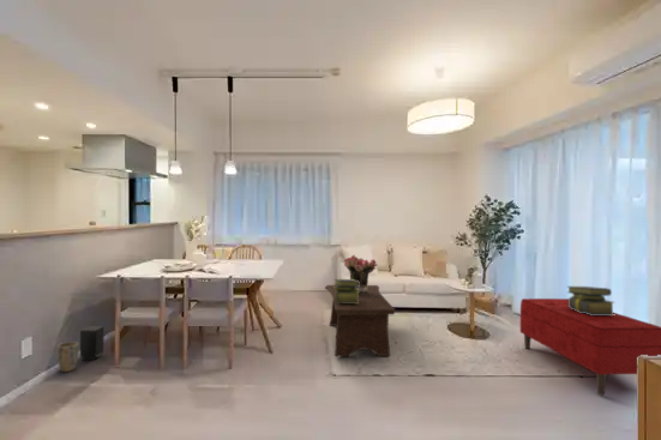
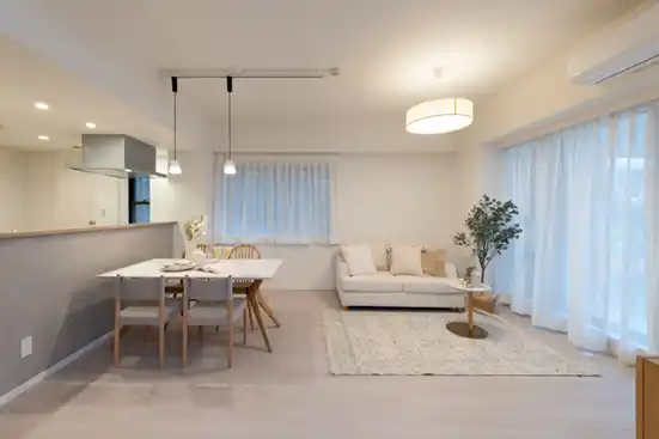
- stack of books [566,285,615,315]
- bouquet [343,254,379,294]
- coffee table [324,284,396,357]
- stack of books [333,278,360,303]
- bench [519,297,661,397]
- plant pot [56,340,79,373]
- speaker [79,325,106,361]
